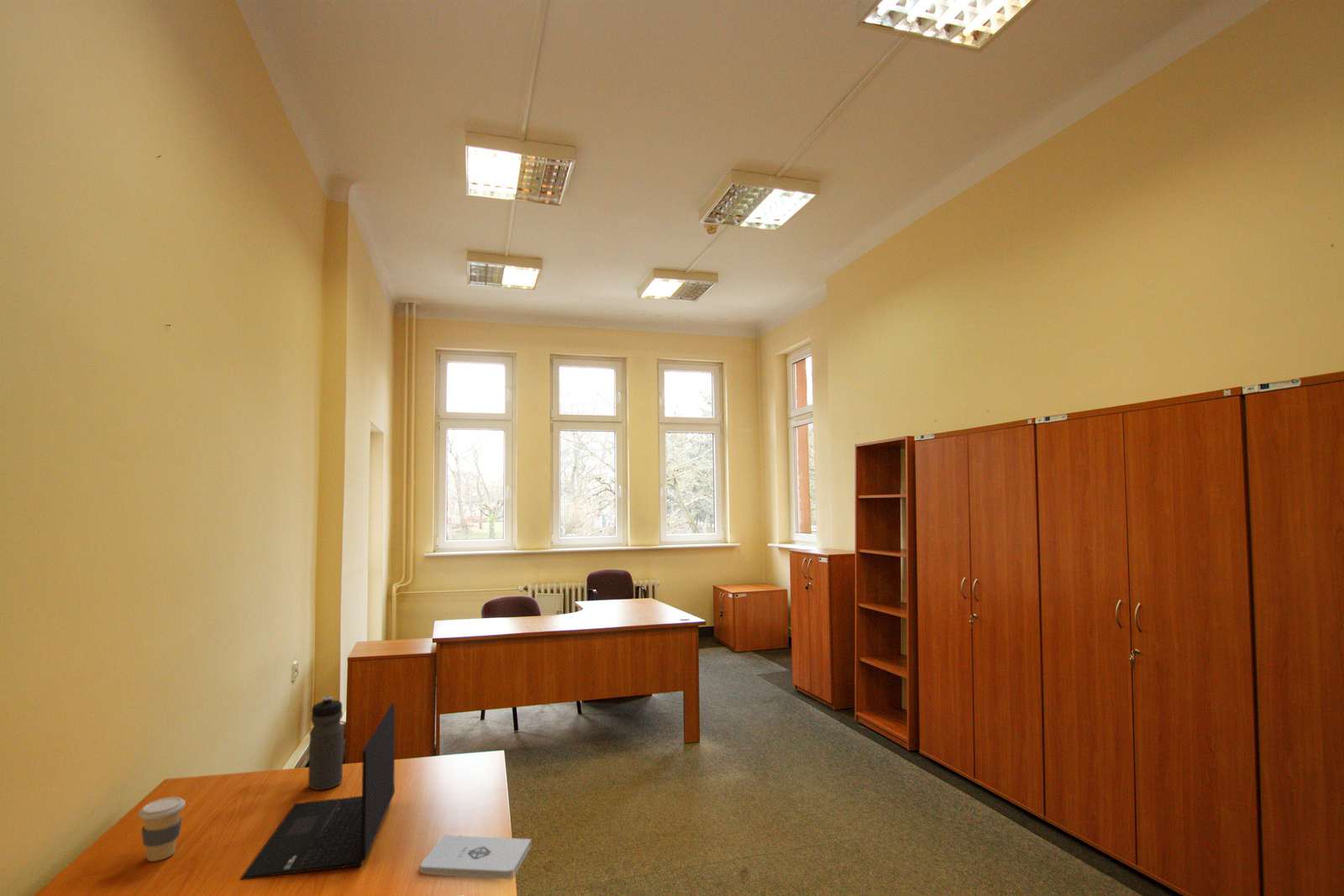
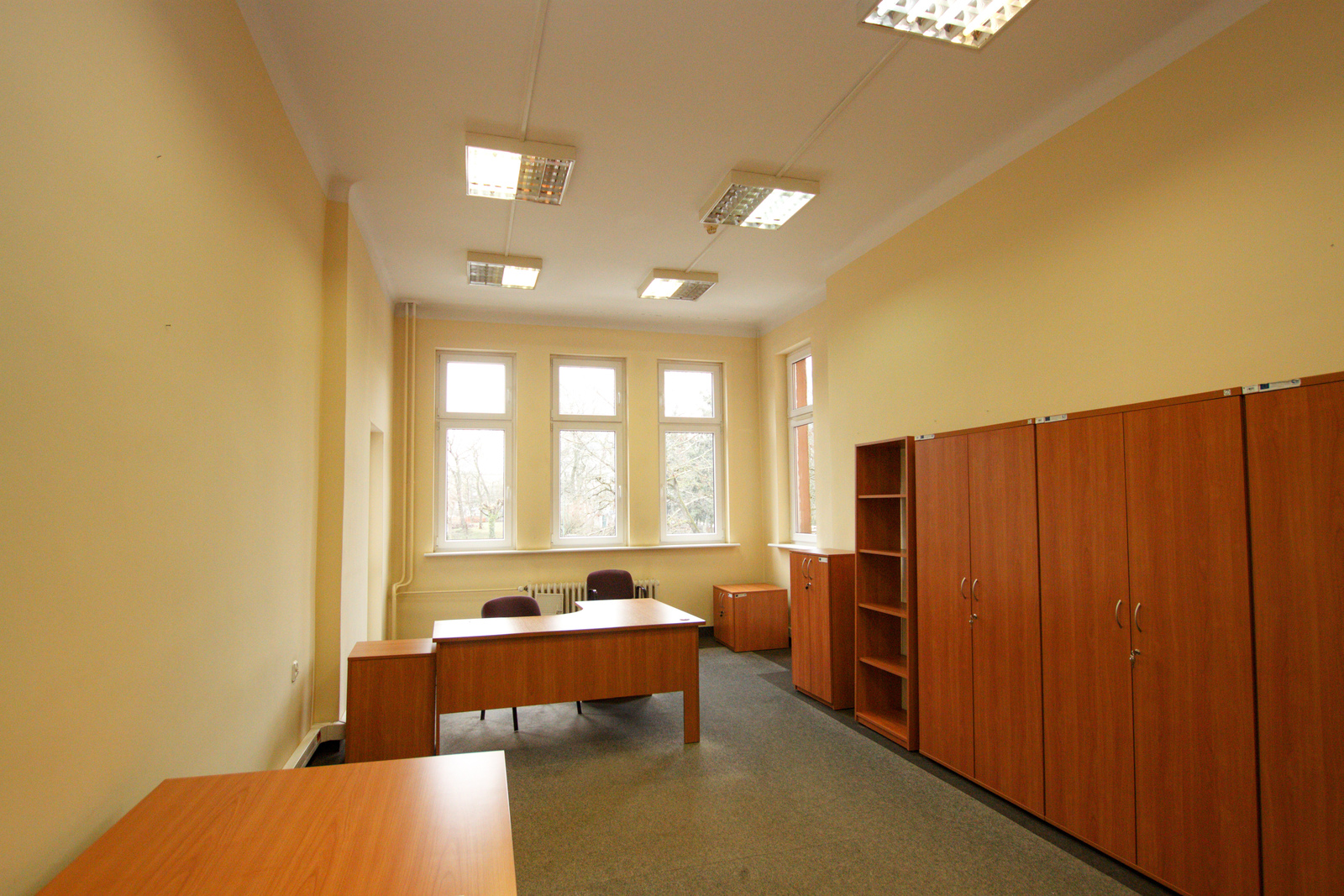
- coffee cup [138,796,186,862]
- water bottle [307,695,344,791]
- laptop [239,702,396,880]
- notepad [420,835,532,880]
